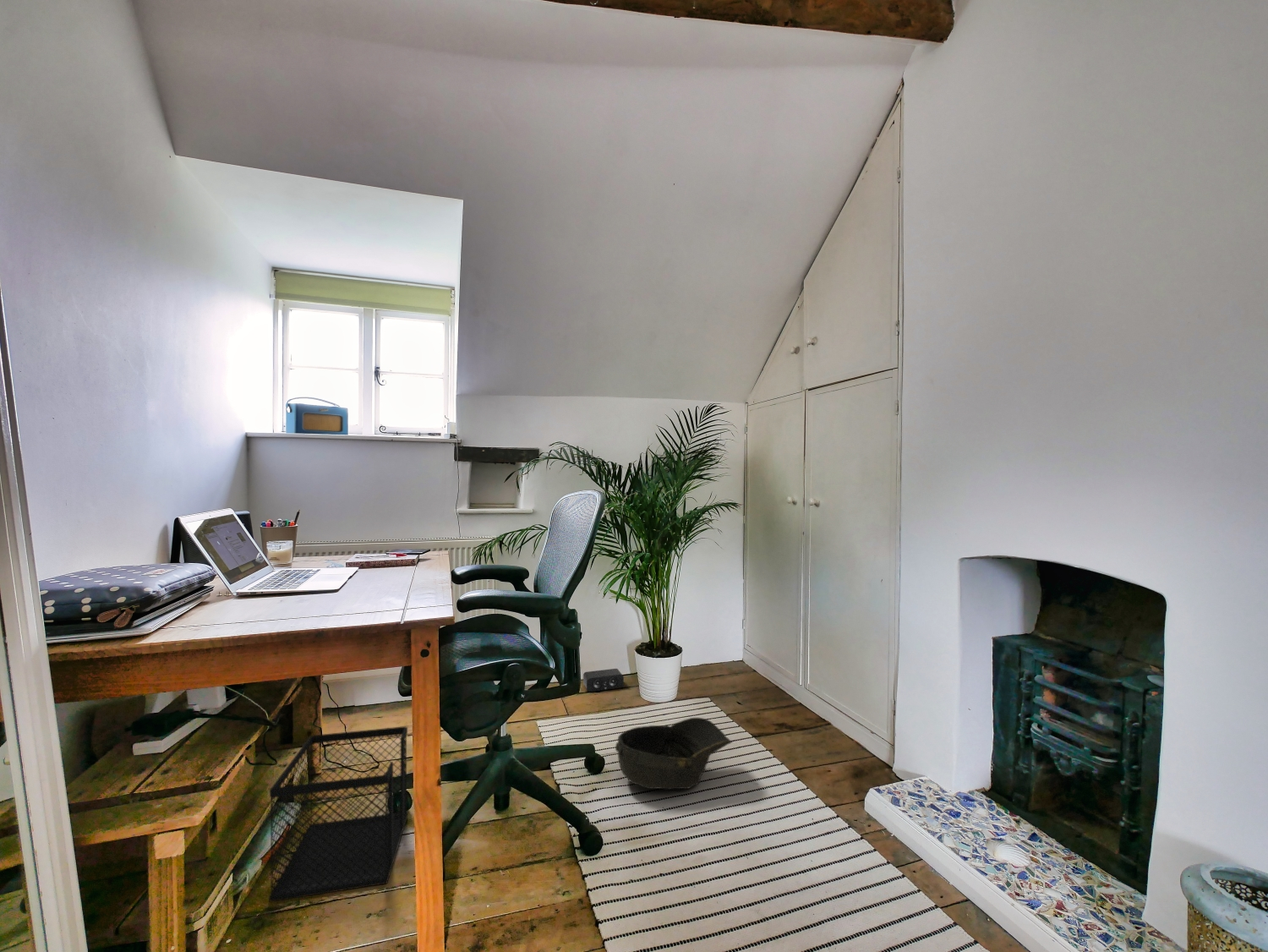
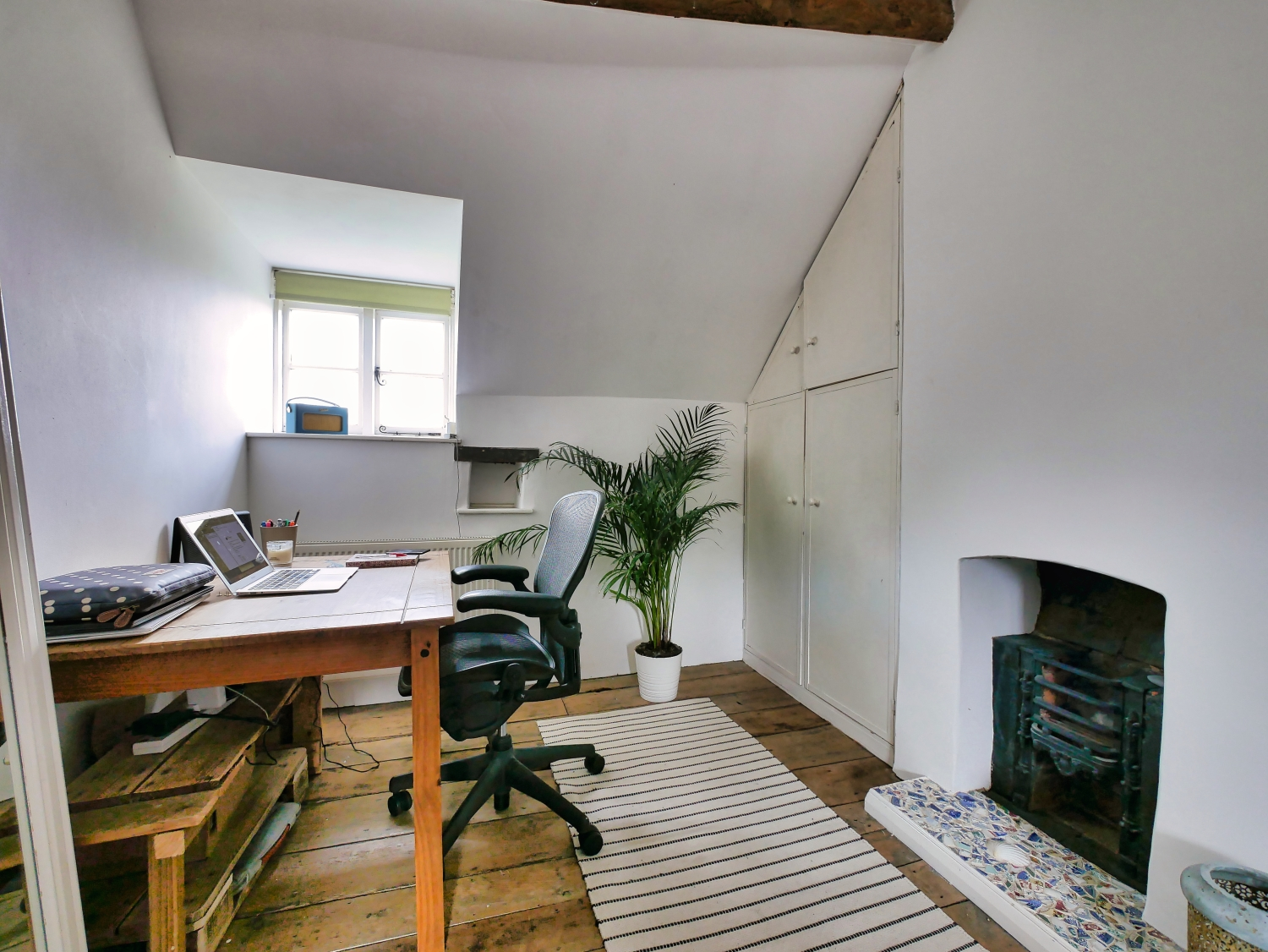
- speaker [582,668,625,692]
- wastebasket [268,725,408,903]
- backpack [615,717,733,791]
